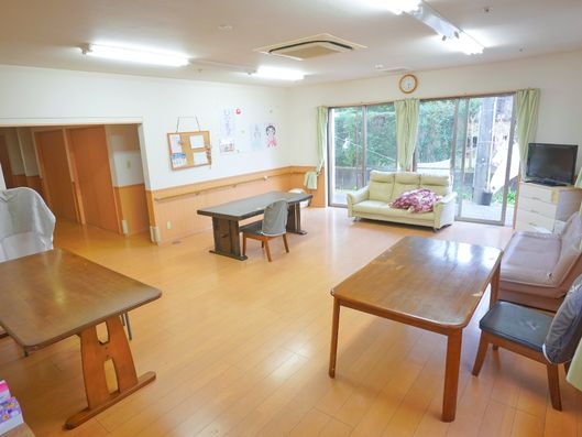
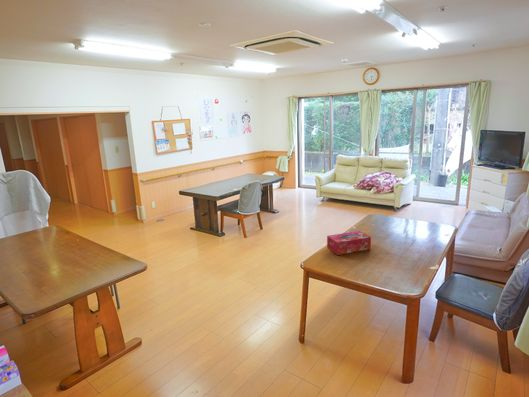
+ tissue box [326,230,372,256]
